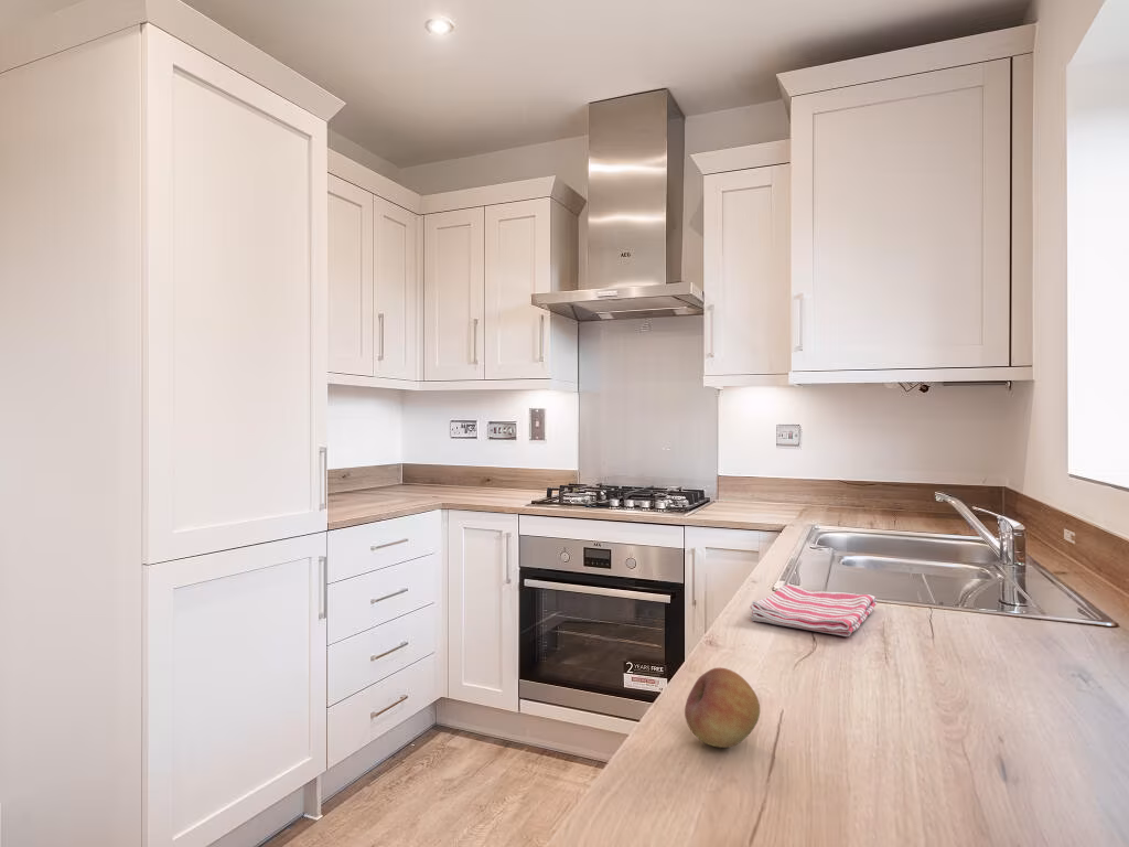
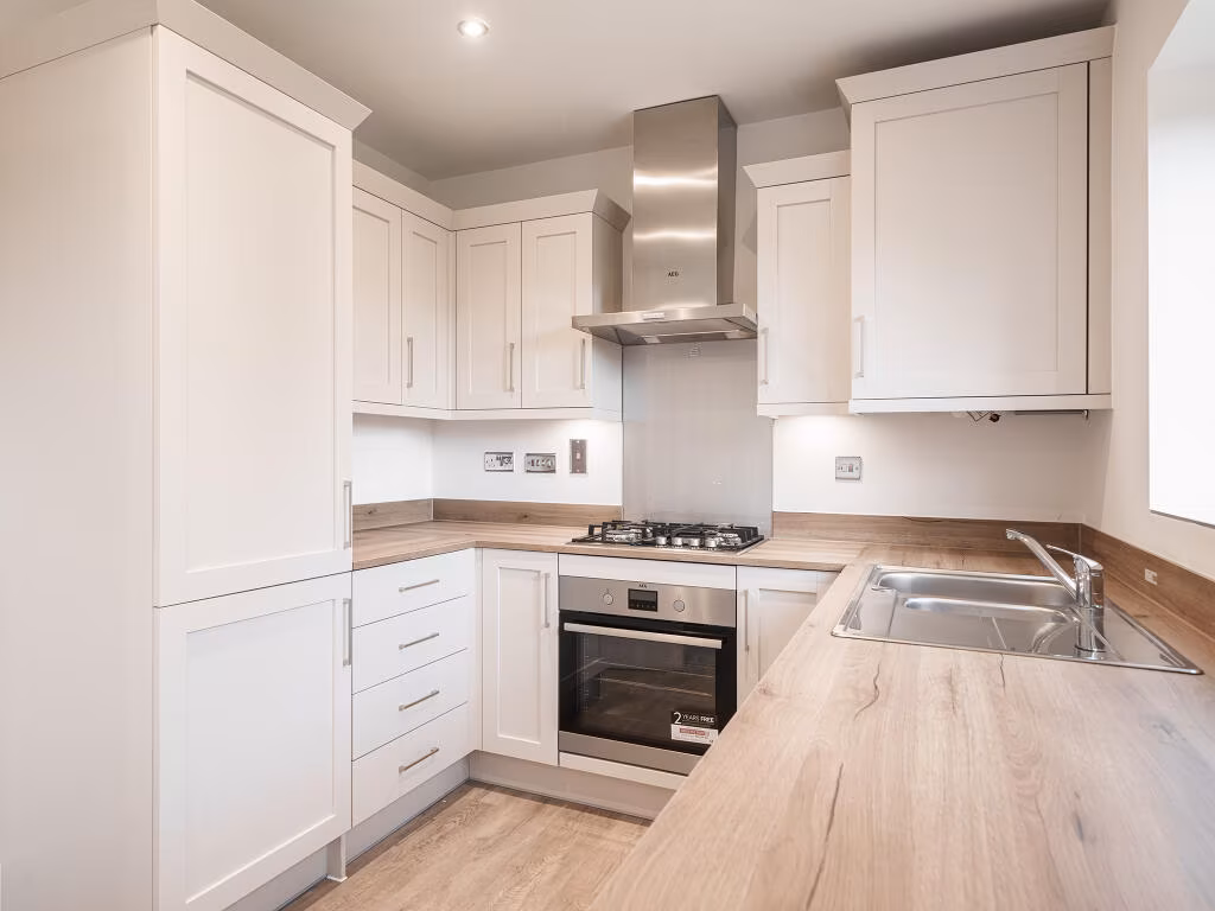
- dish towel [749,583,878,637]
- fruit [684,667,761,749]
